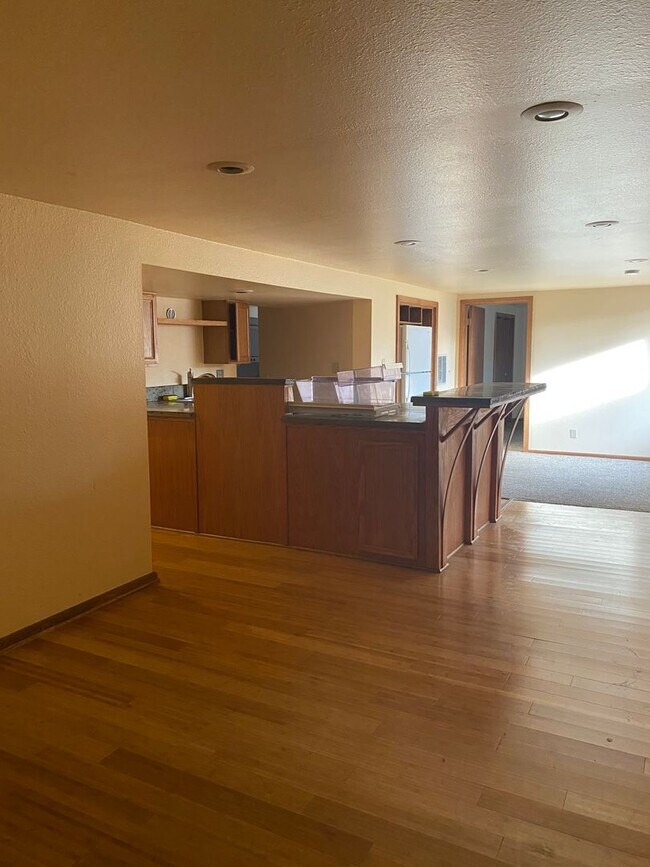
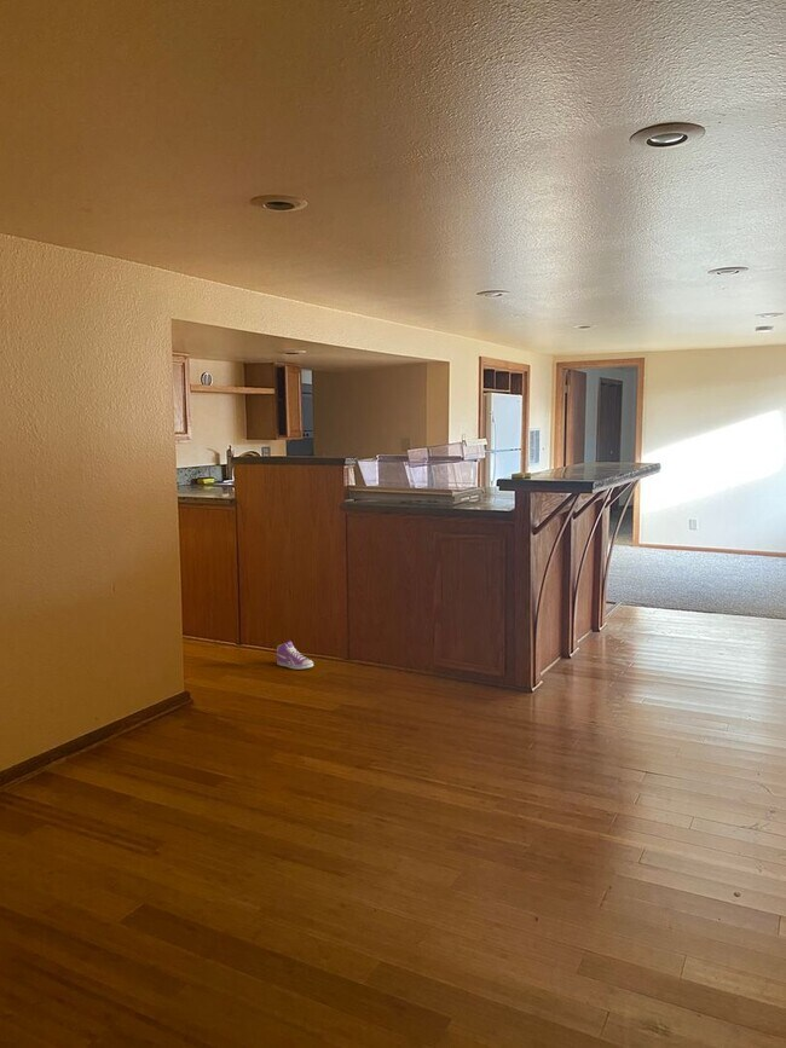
+ sneaker [276,639,314,671]
